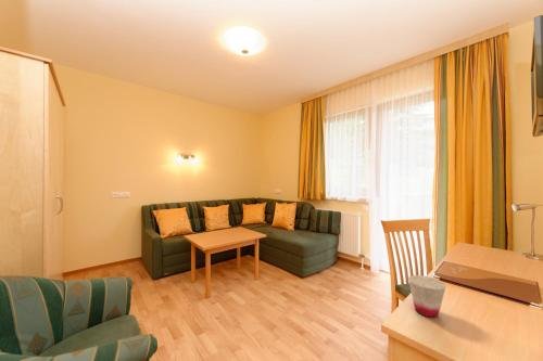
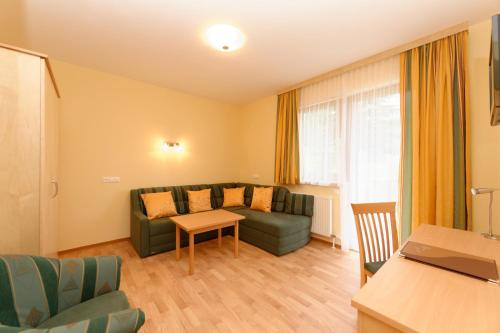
- cup [407,274,446,318]
